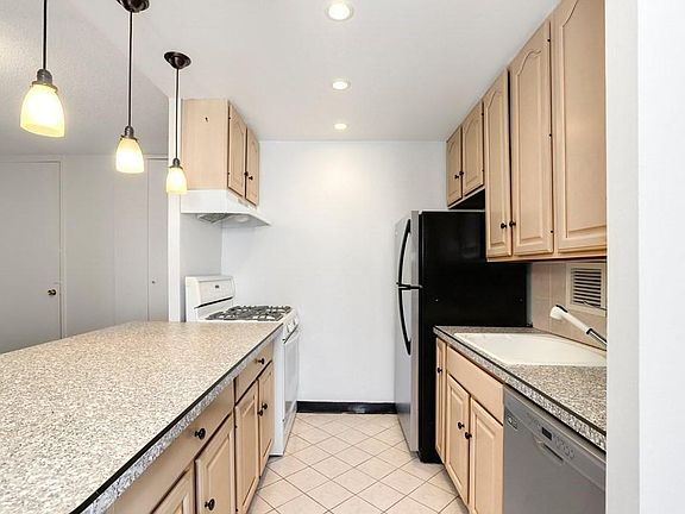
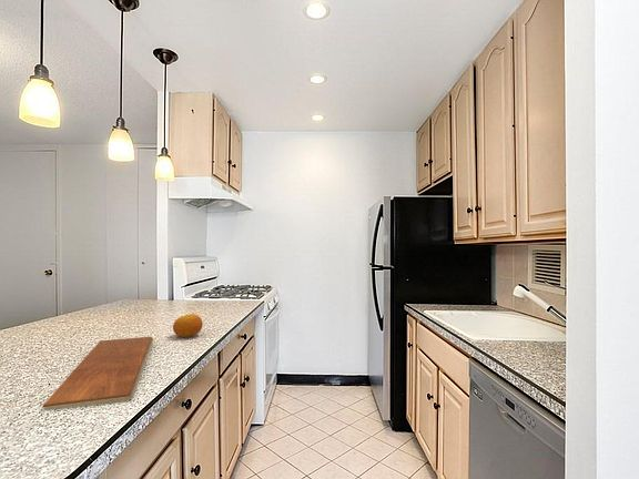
+ fruit [172,313,204,338]
+ chopping board [42,336,154,411]
